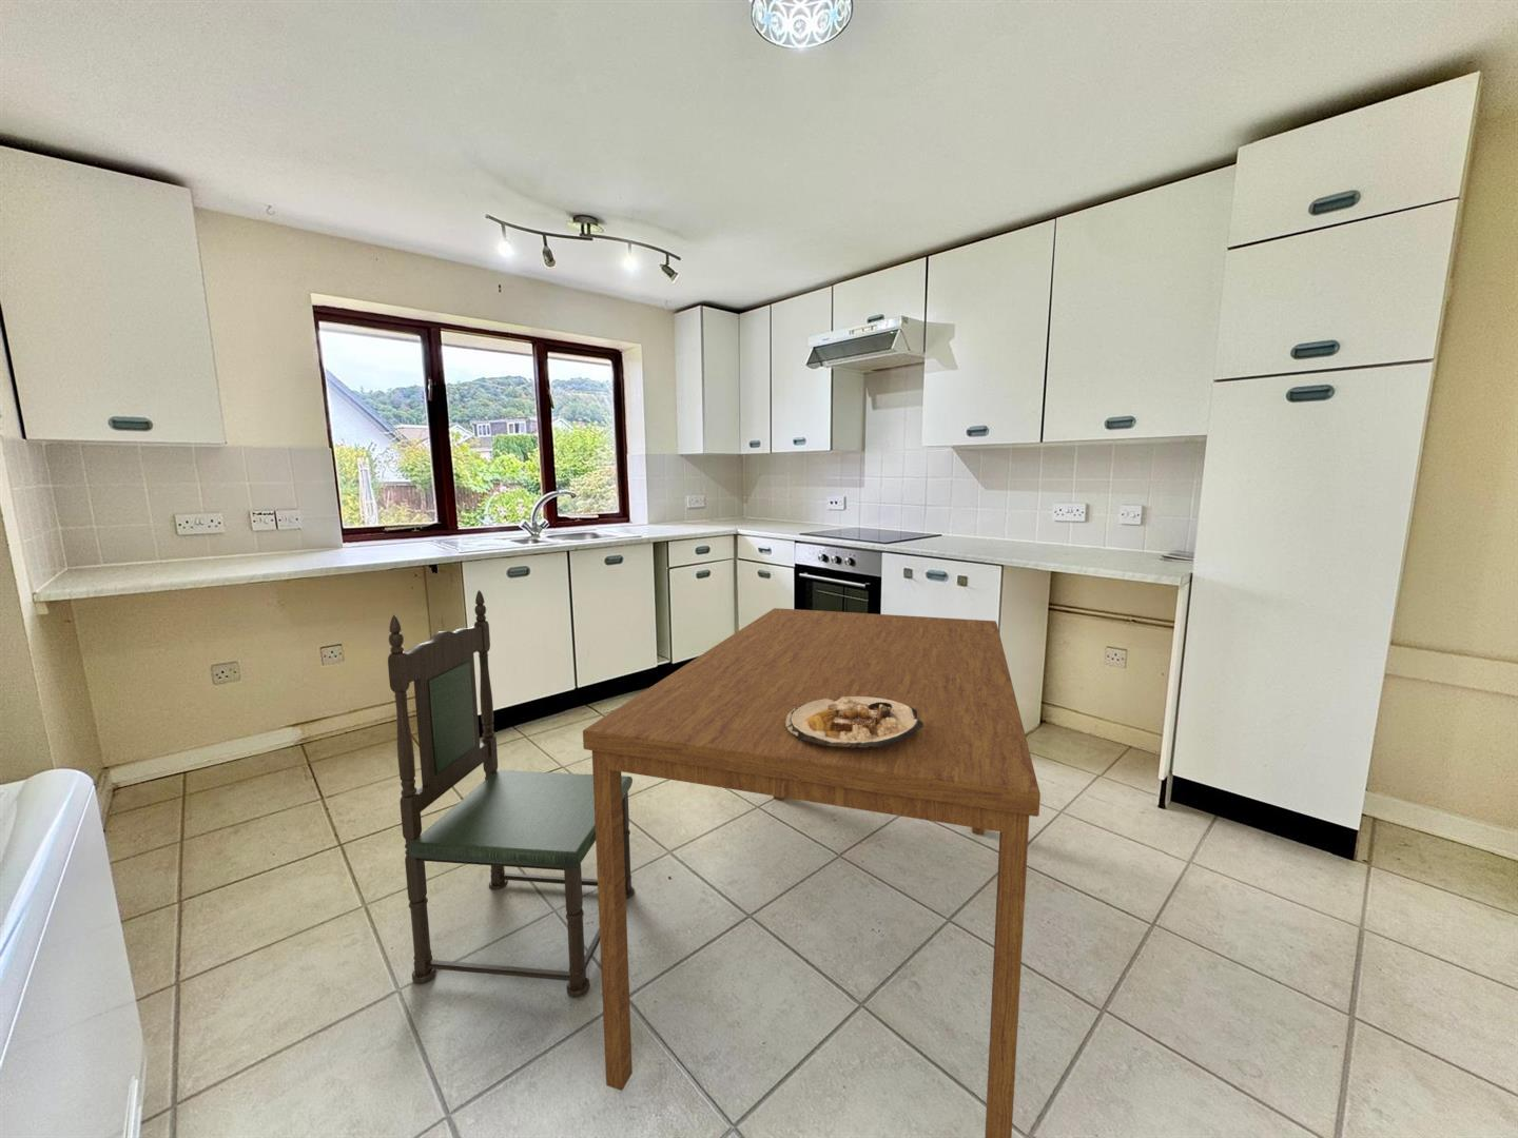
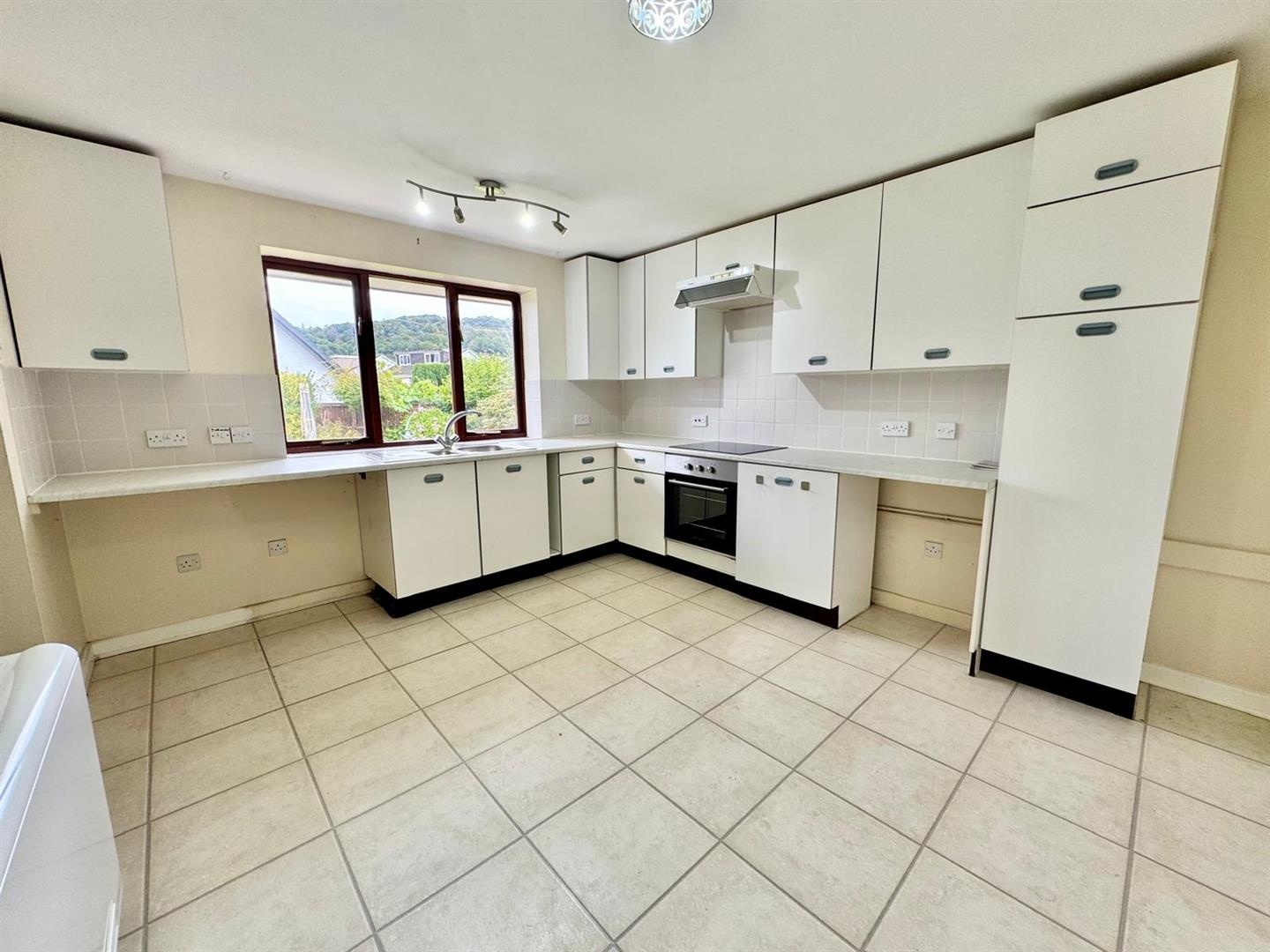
- dining table [582,607,1041,1138]
- dining chair [387,589,636,999]
- food plate [785,697,924,748]
